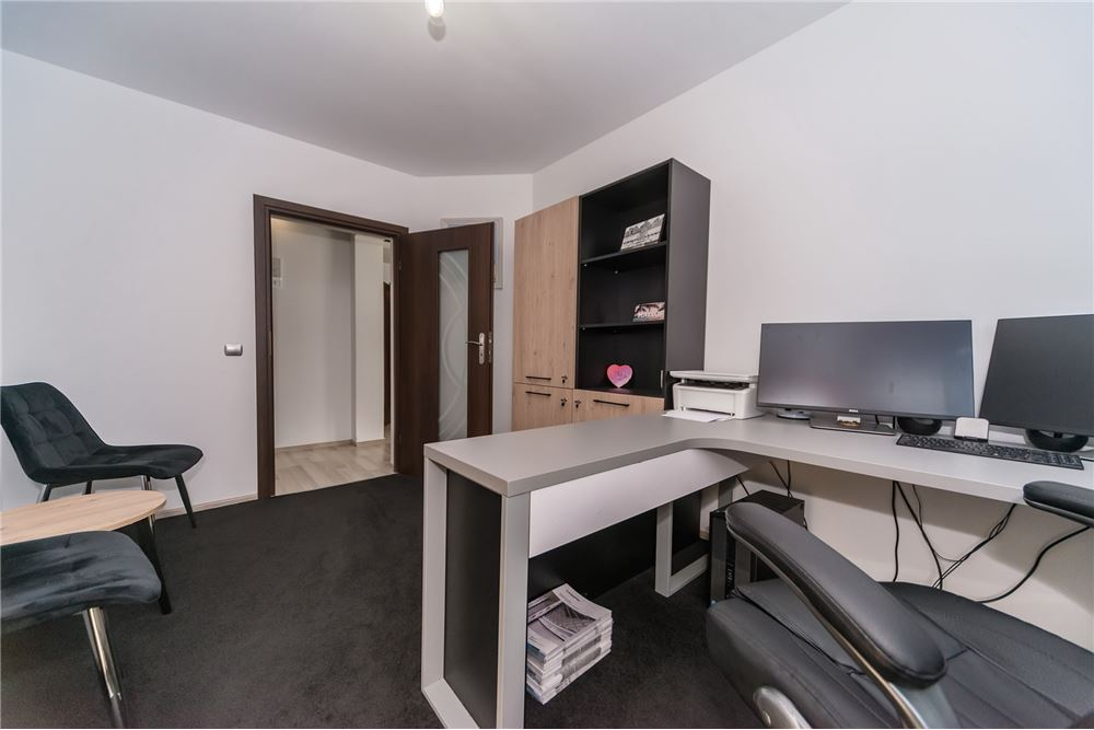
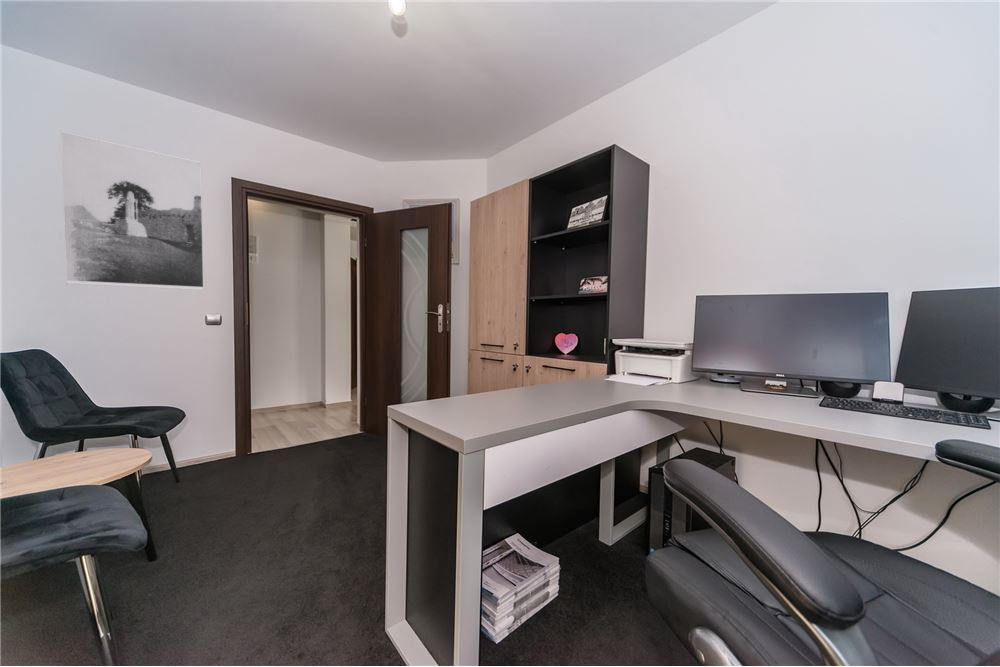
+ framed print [59,129,205,291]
